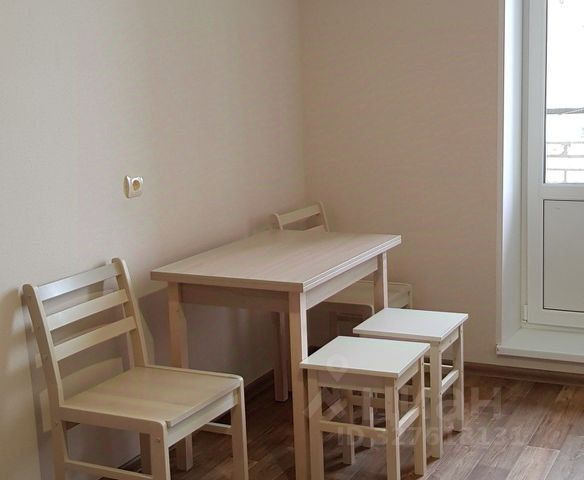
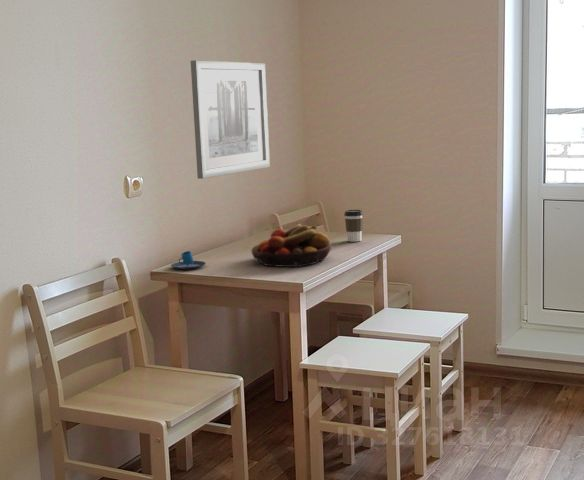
+ wall art [190,59,271,180]
+ mug [170,250,207,270]
+ fruit bowl [250,223,332,268]
+ coffee cup [343,209,364,243]
